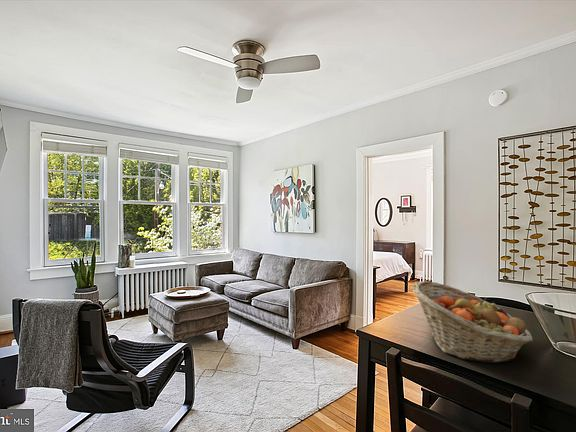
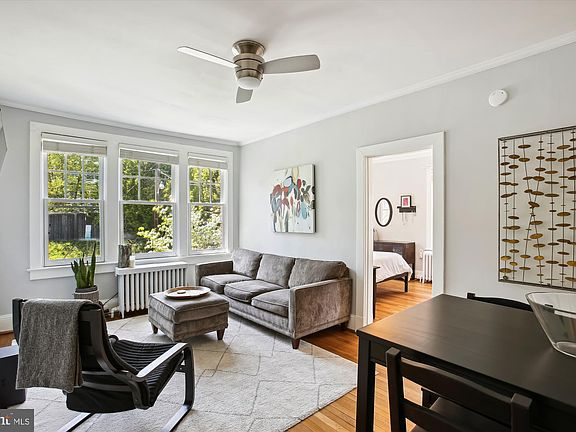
- fruit basket [412,280,534,364]
